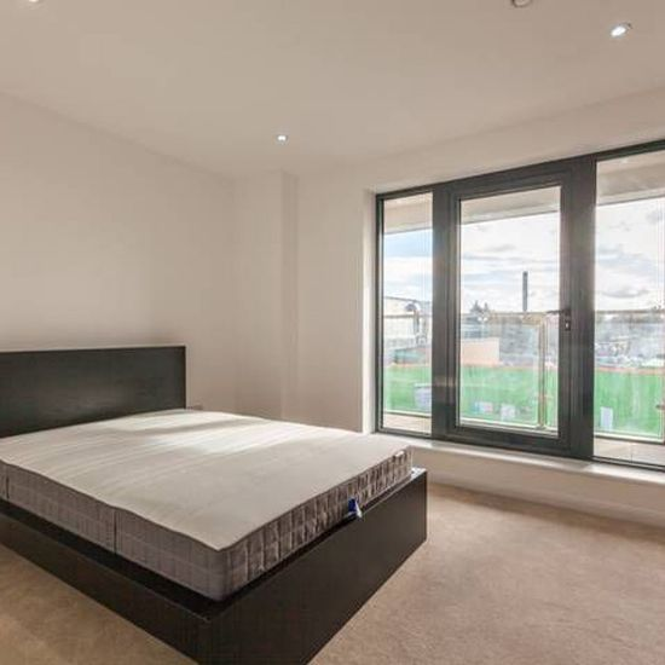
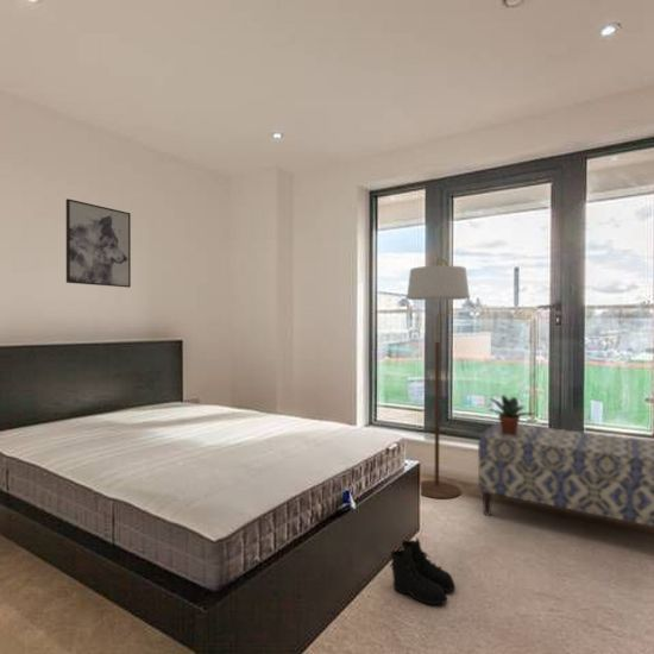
+ bench [477,421,654,527]
+ floor lamp [405,256,471,499]
+ wall art [65,197,132,289]
+ boots [389,537,457,606]
+ potted plant [488,394,537,435]
